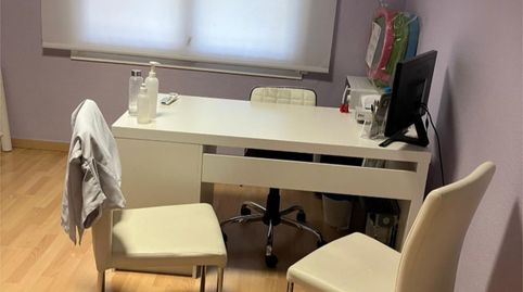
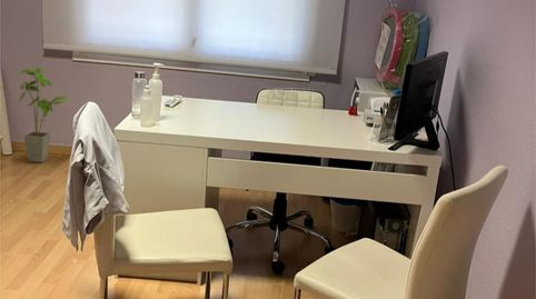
+ house plant [18,67,73,163]
